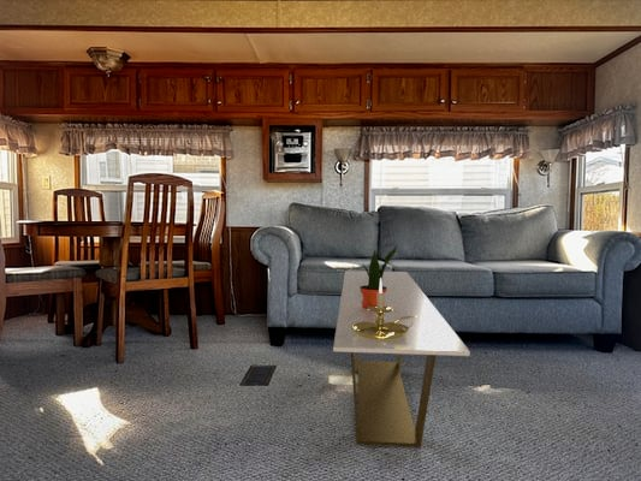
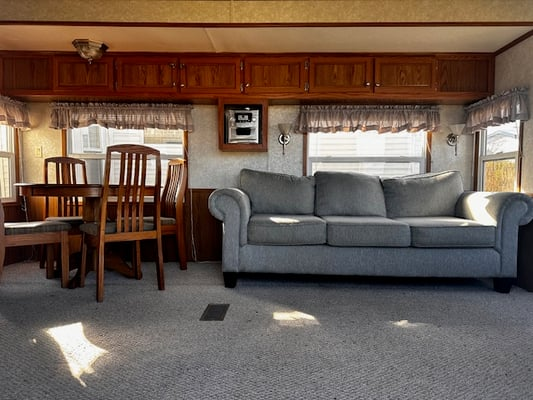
- coffee table [332,269,471,447]
- potted plant [360,243,399,309]
- candle holder [352,278,417,339]
